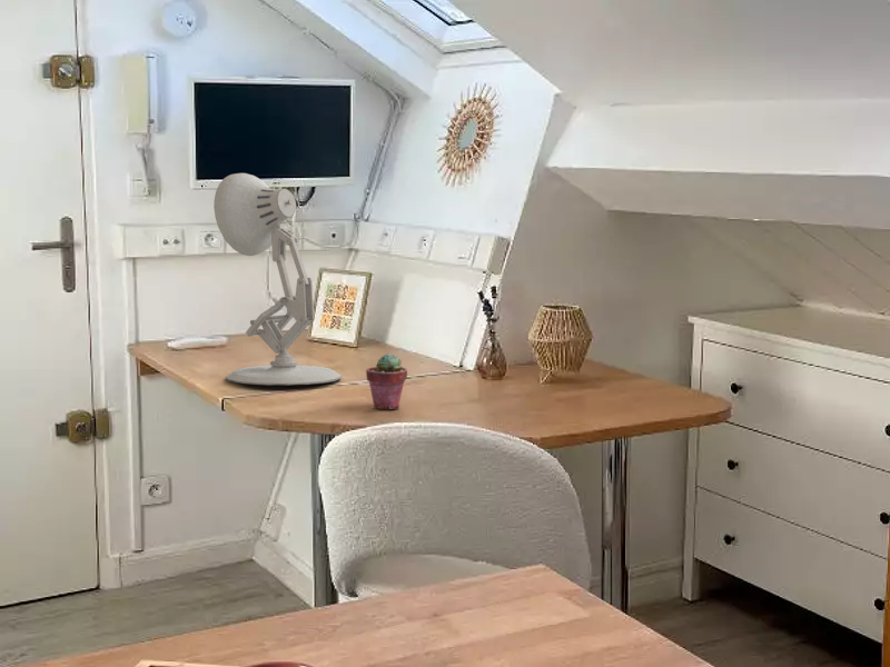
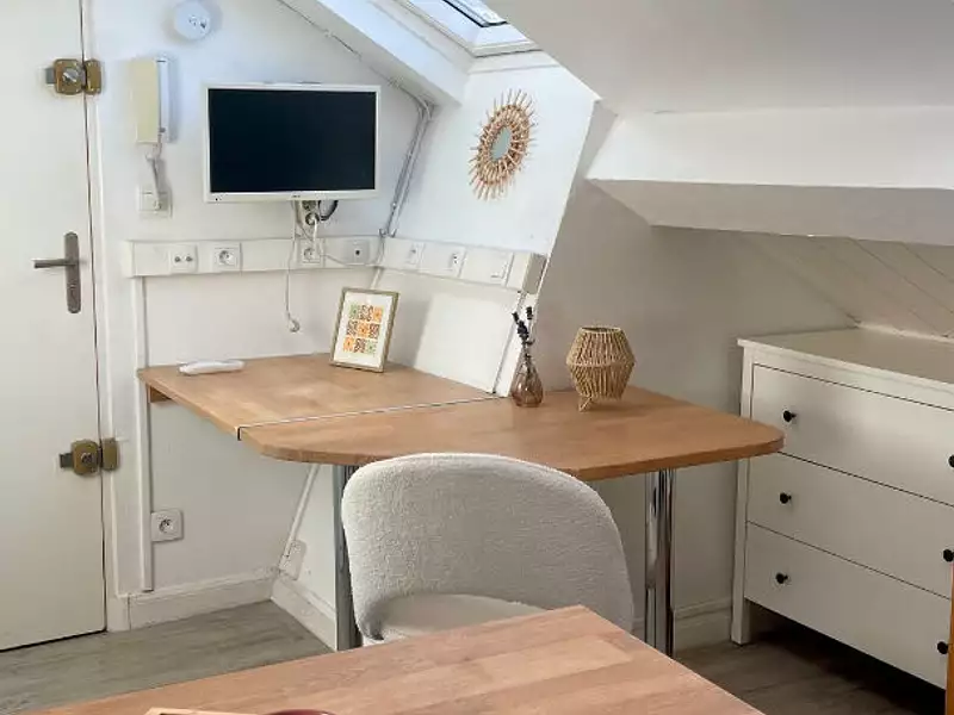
- desk lamp [212,172,343,386]
- potted succulent [365,352,408,410]
